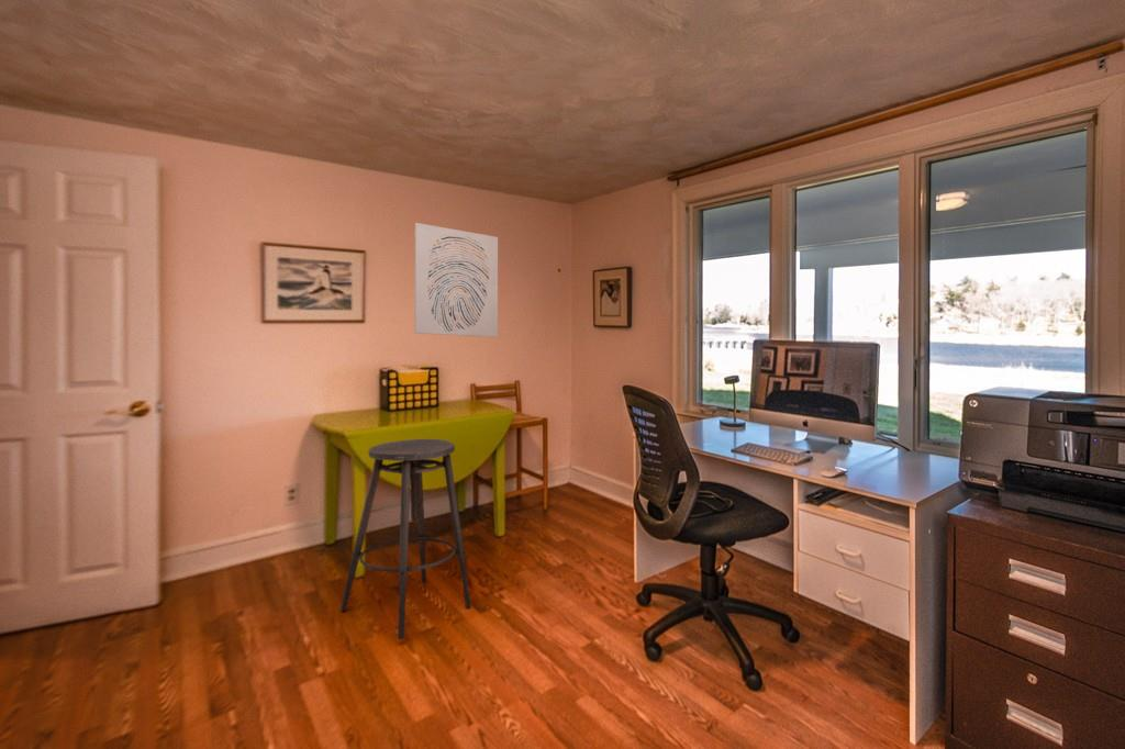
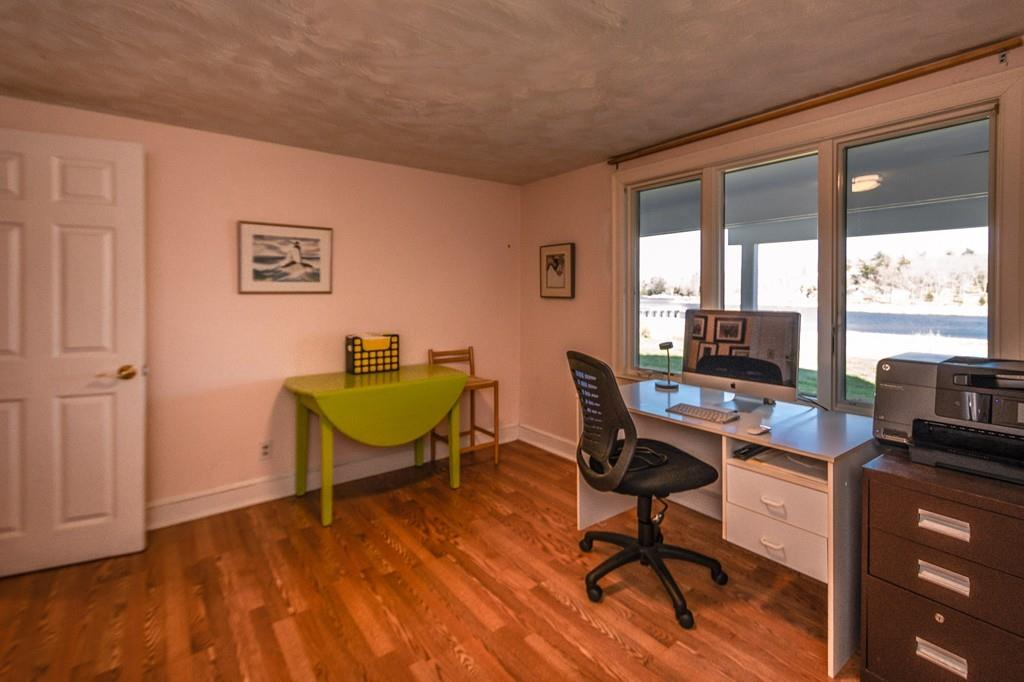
- stool [339,438,471,640]
- wall art [414,222,499,338]
